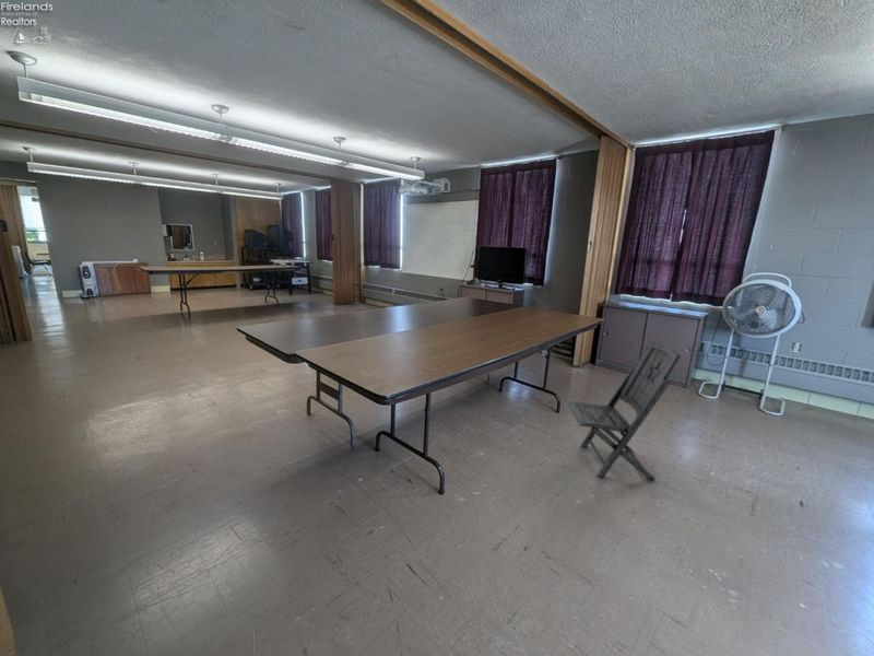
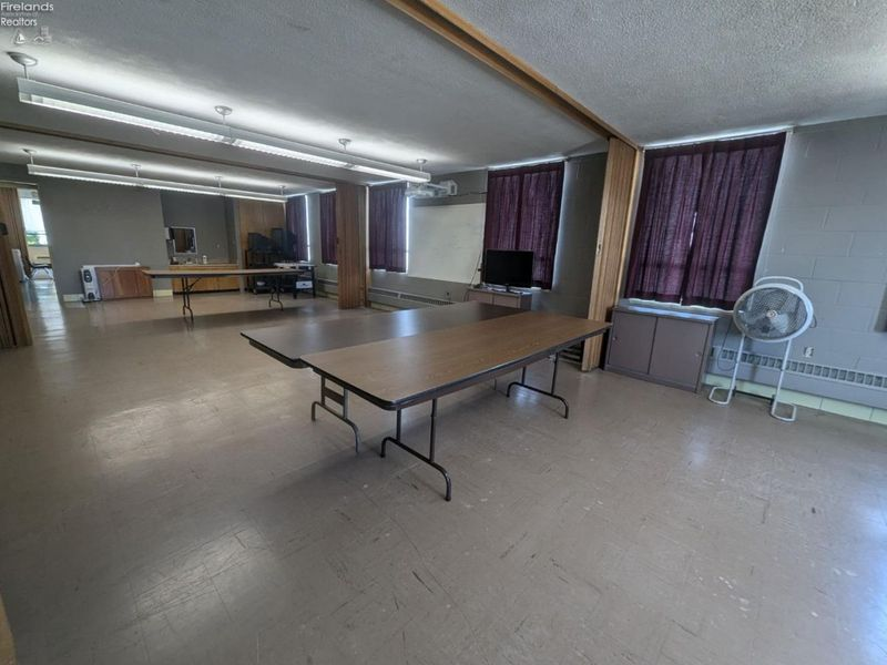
- folding chair [566,340,682,481]
